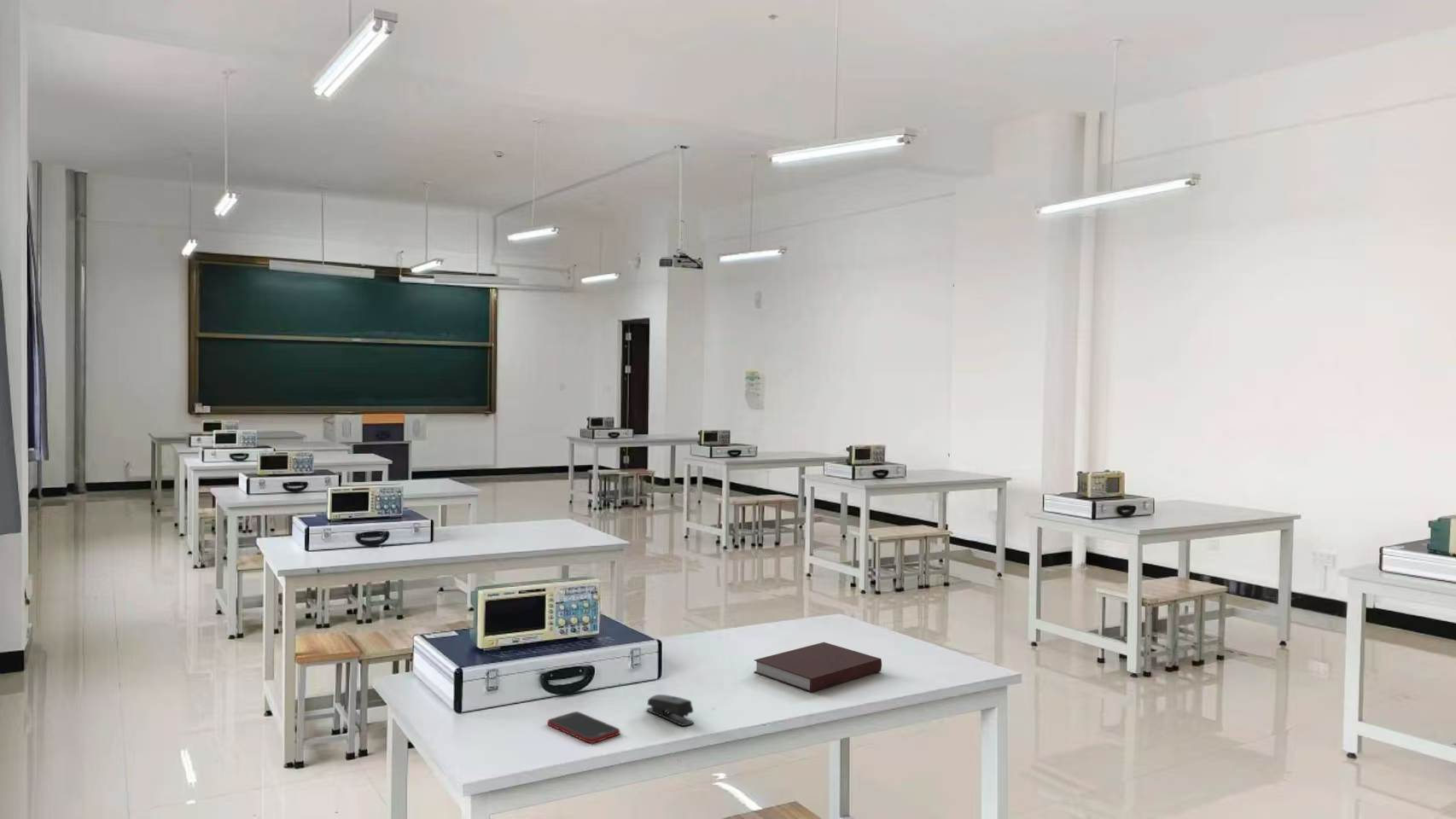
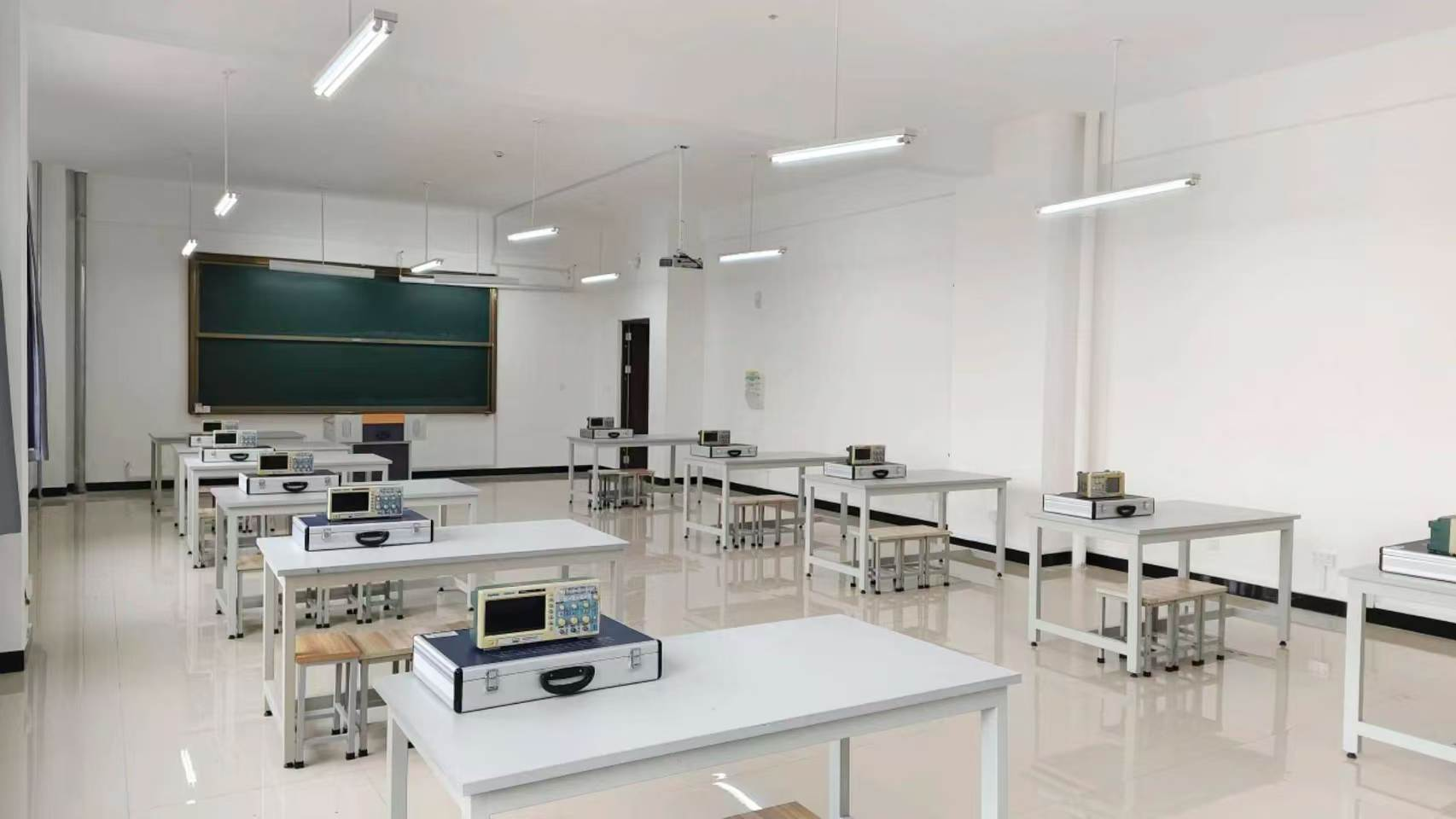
- cell phone [547,711,620,744]
- stapler [645,694,695,727]
- notebook [753,642,882,694]
